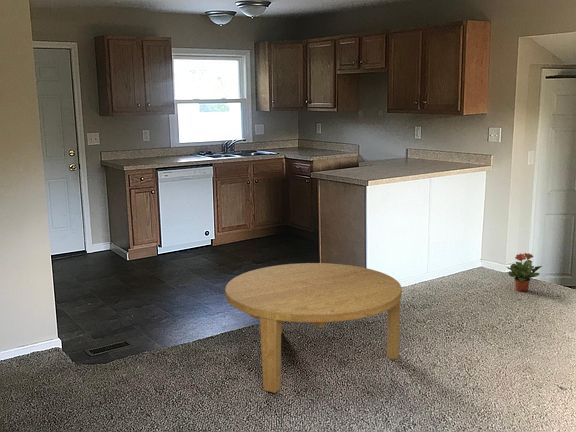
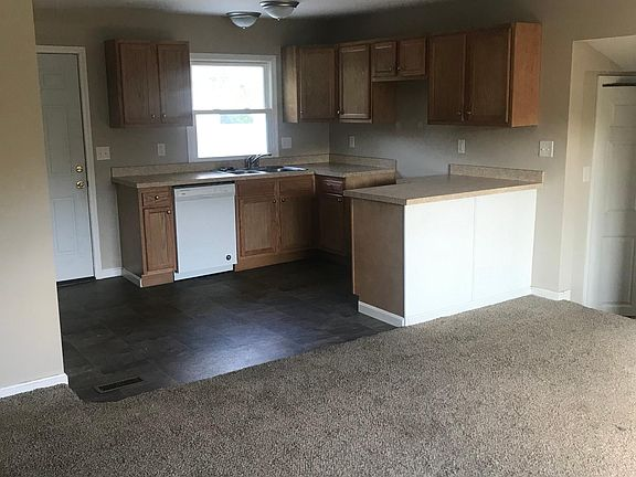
- potted plant [506,252,543,293]
- coffee table [224,262,403,394]
